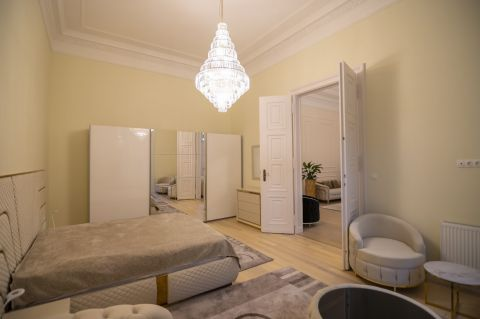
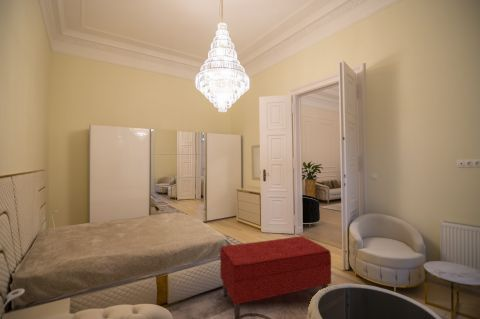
+ bench [219,235,332,319]
